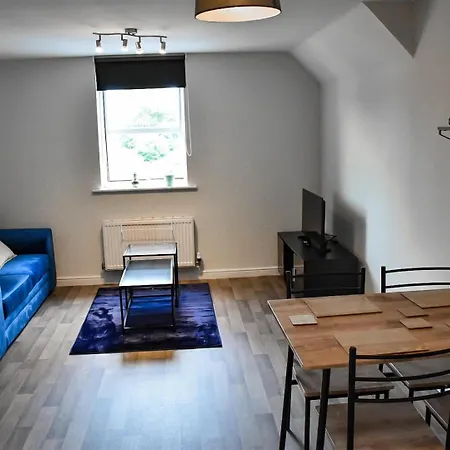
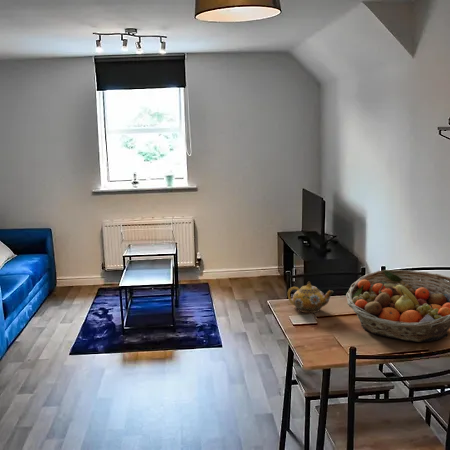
+ teapot [287,281,334,314]
+ fruit basket [345,269,450,343]
